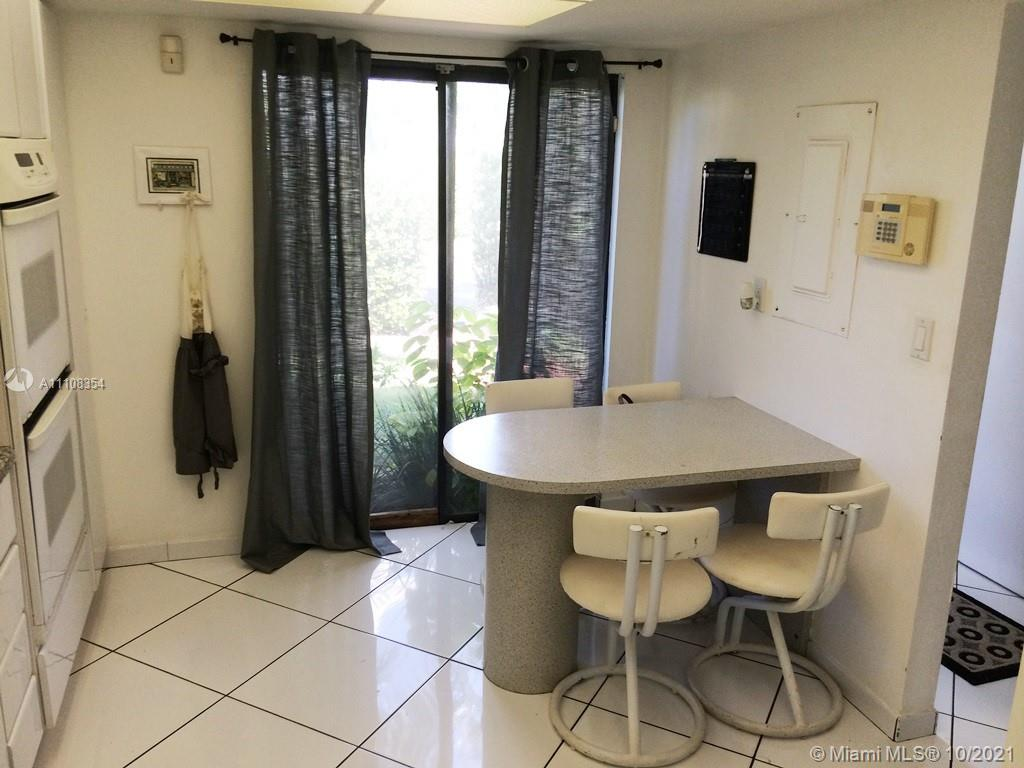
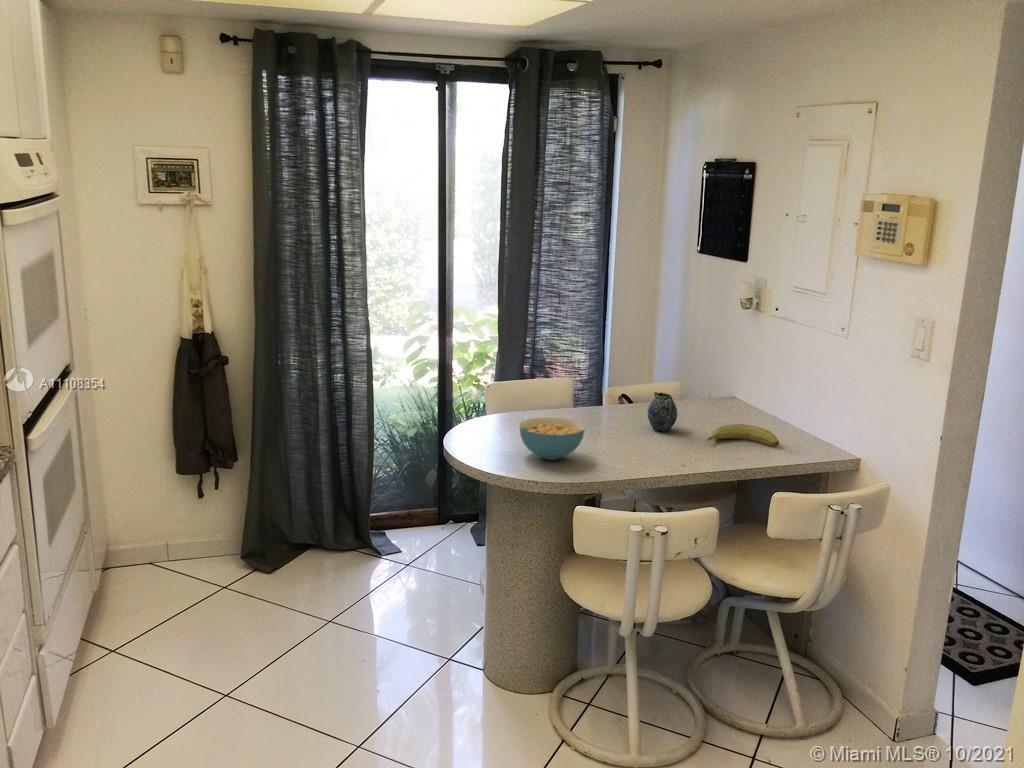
+ teapot [647,391,678,432]
+ cereal bowl [519,417,585,461]
+ fruit [705,423,780,446]
